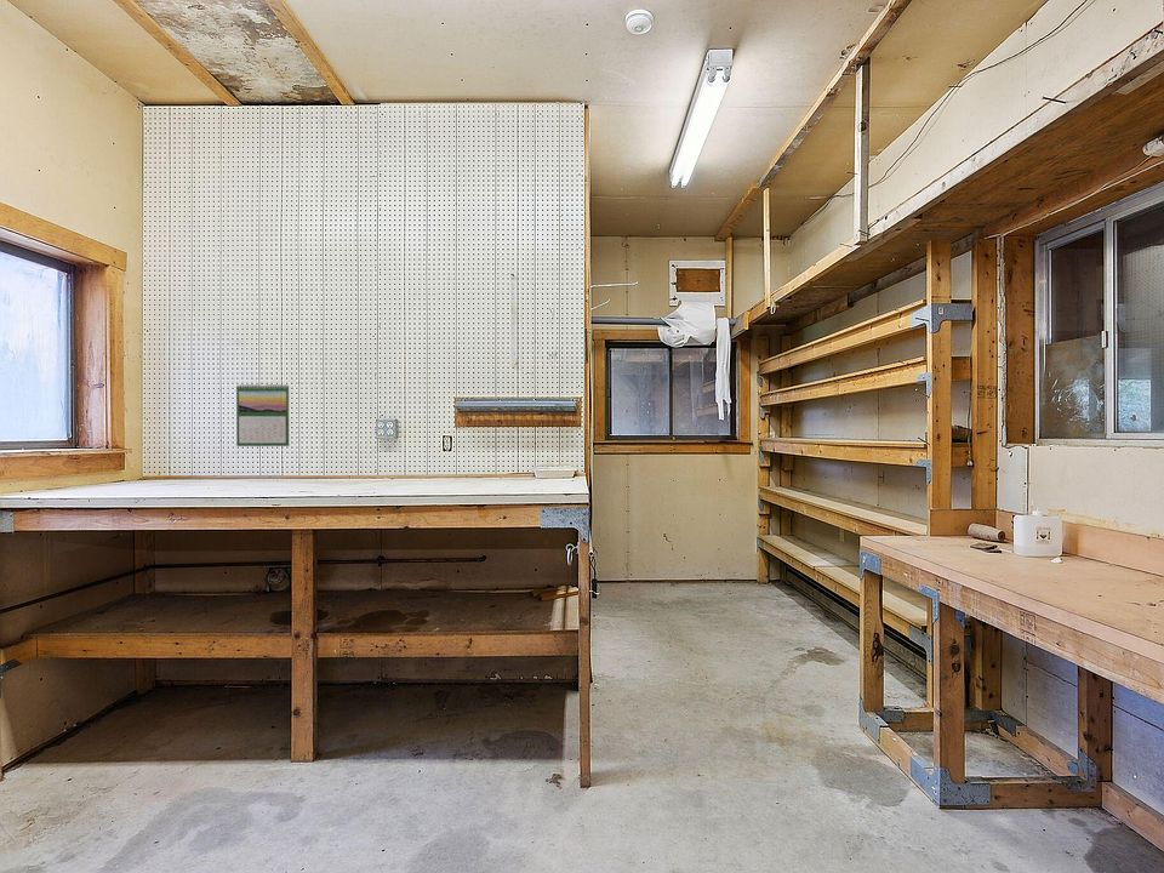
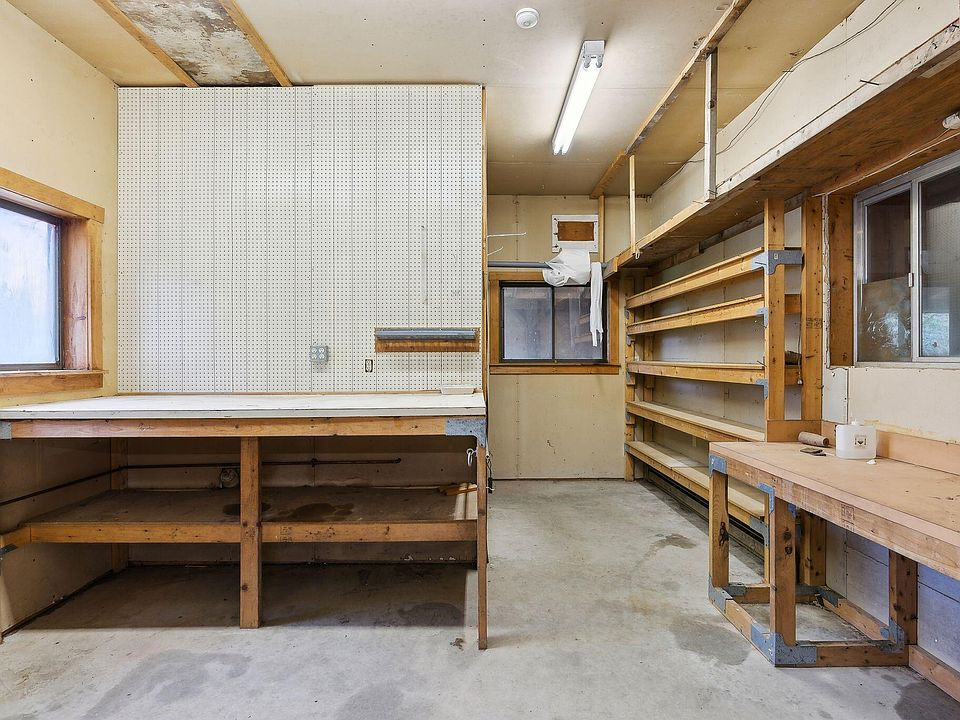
- calendar [235,382,291,447]
